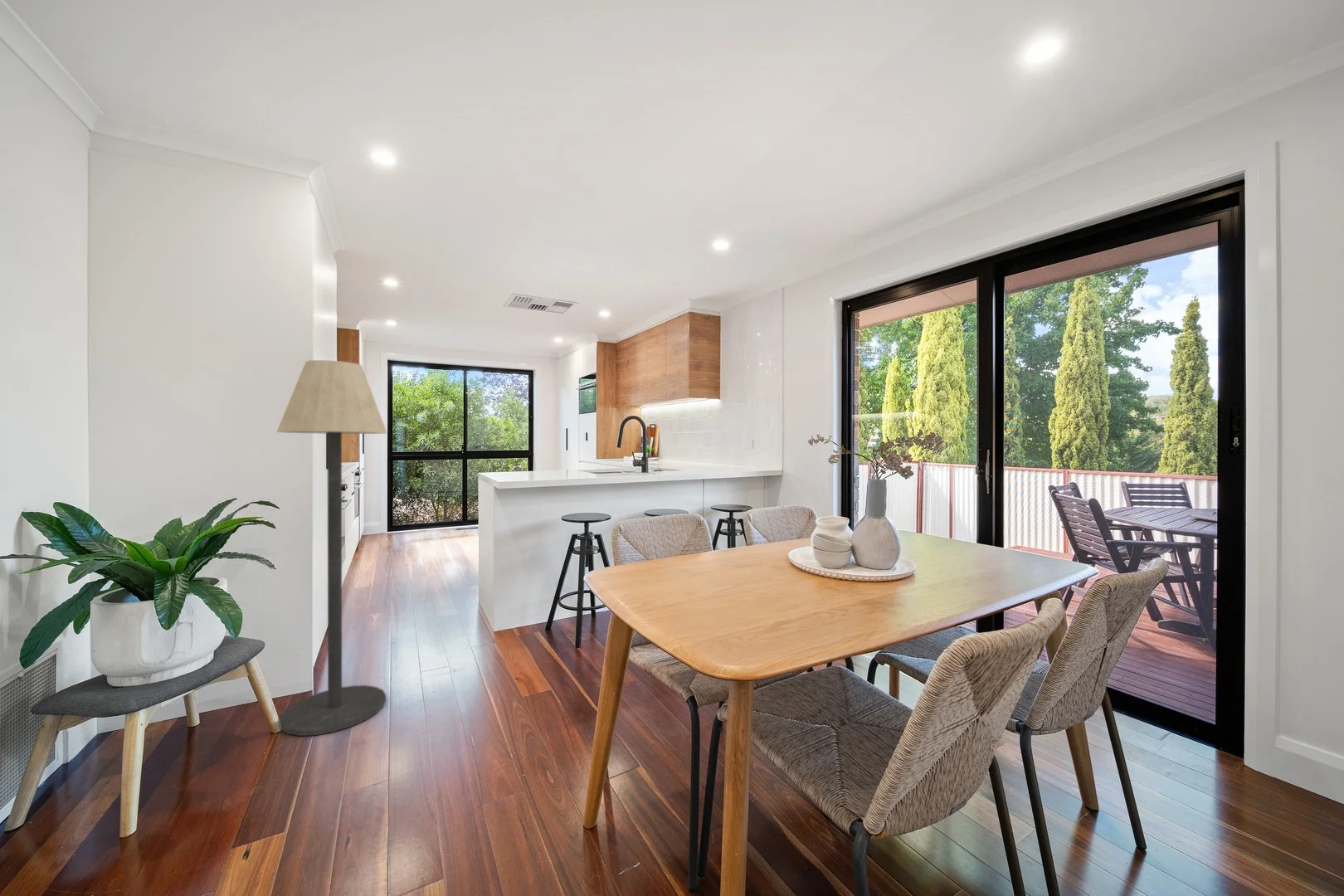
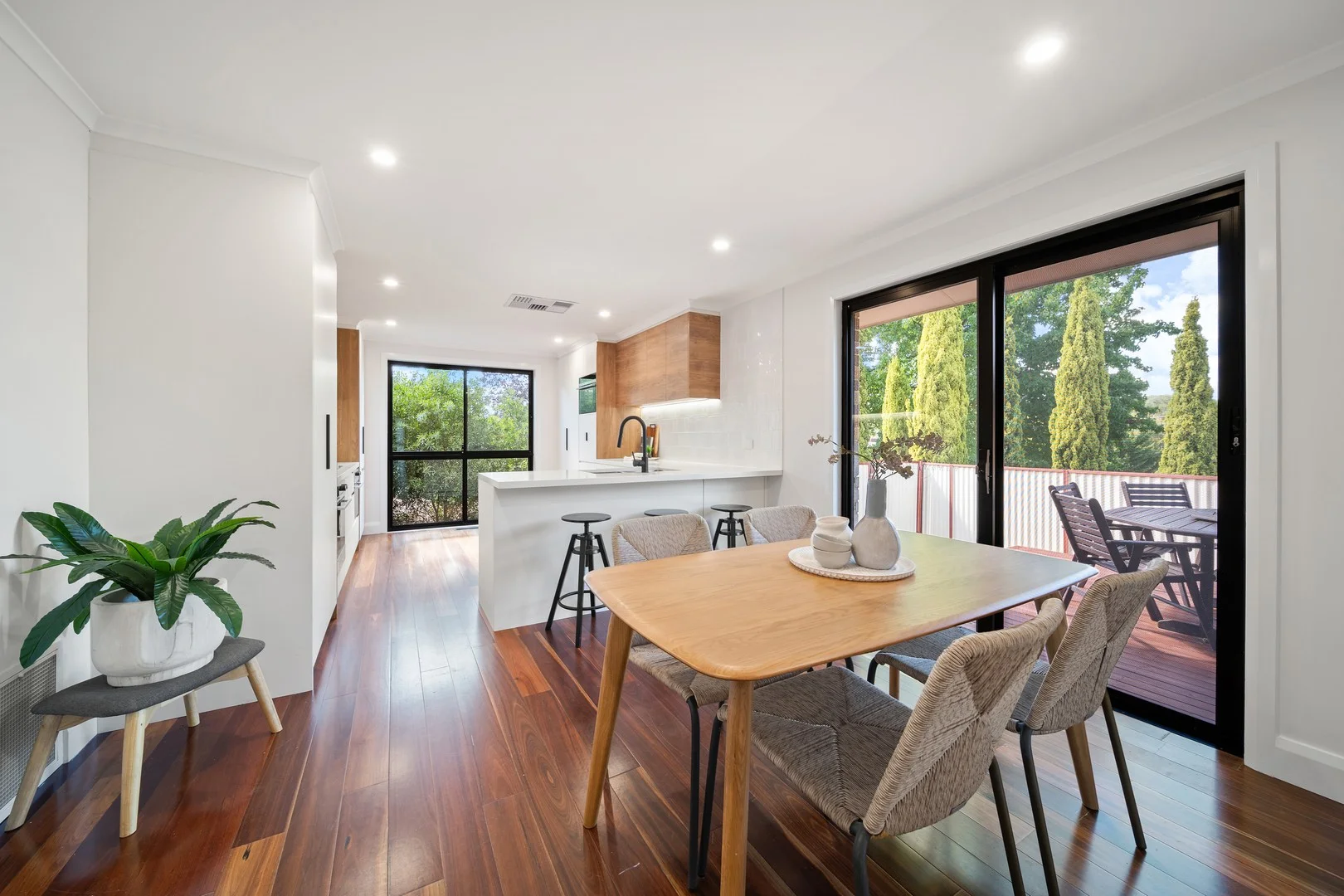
- floor lamp [275,359,388,737]
